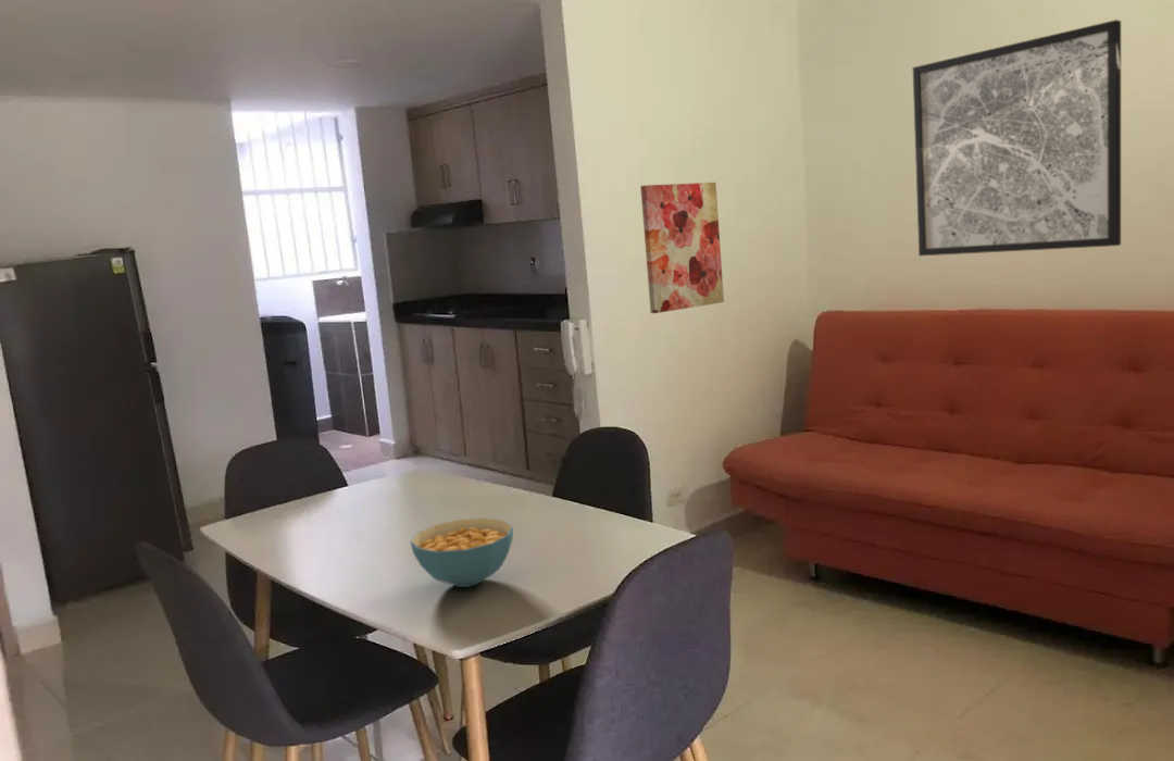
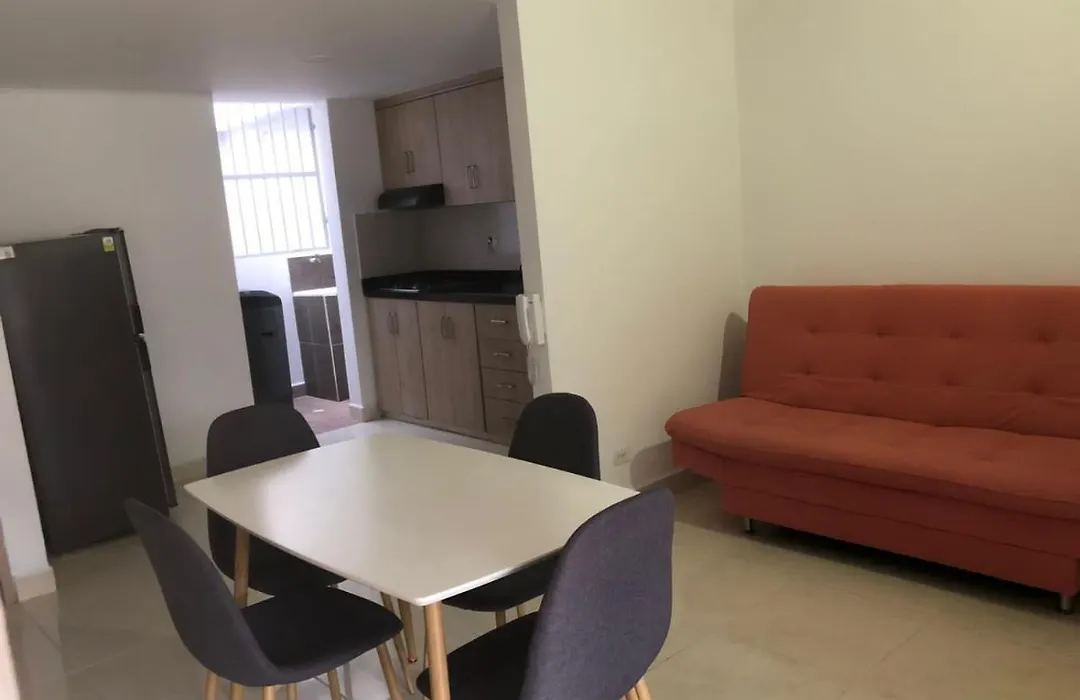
- wall art [912,18,1122,257]
- wall art [639,182,725,314]
- cereal bowl [409,516,514,588]
